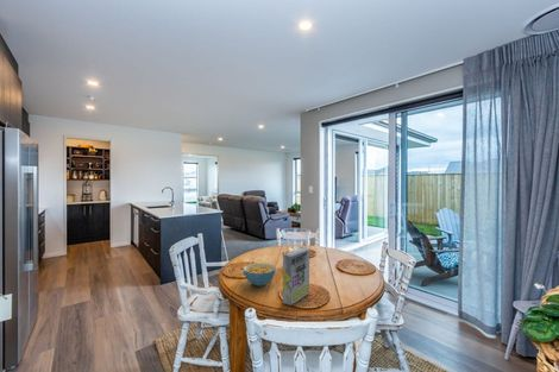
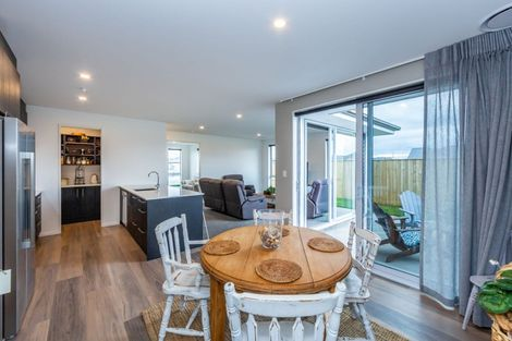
- cereal box [282,247,310,307]
- cereal bowl [243,261,277,288]
